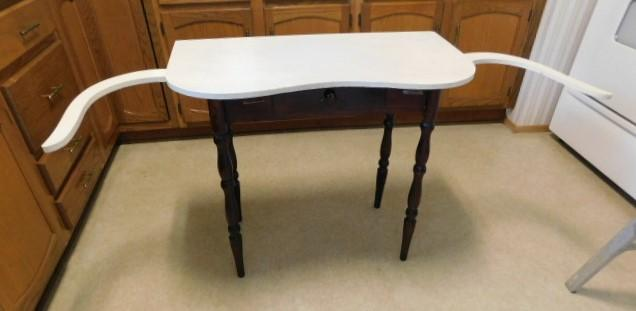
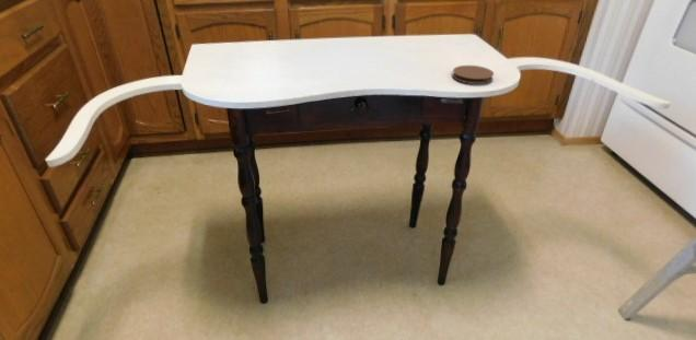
+ coaster [451,65,495,85]
